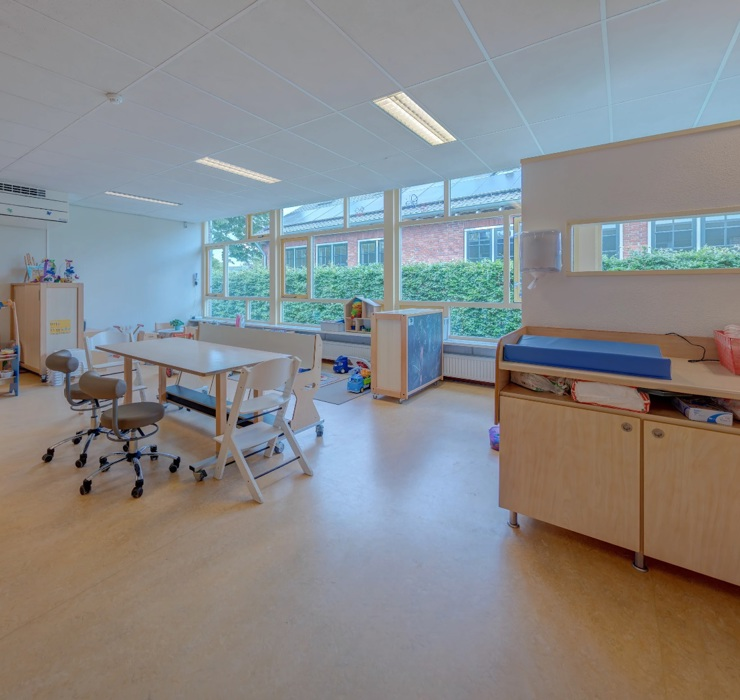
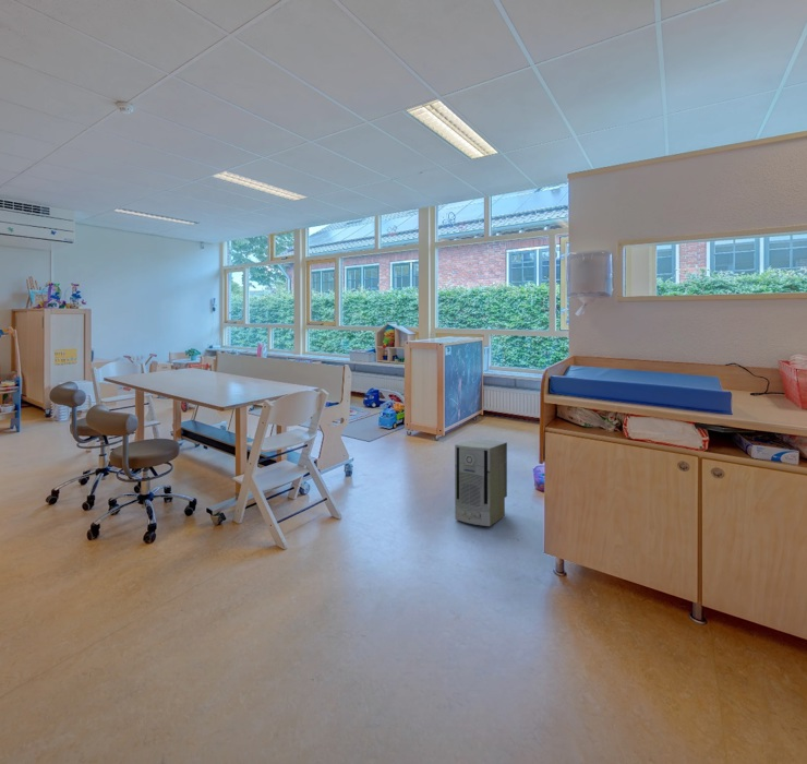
+ air purifier [454,439,508,527]
